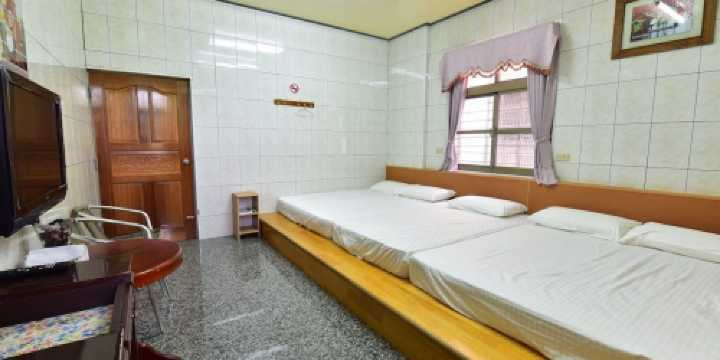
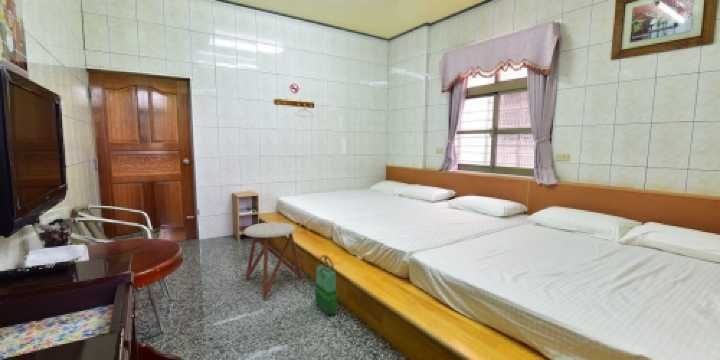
+ stool [243,221,304,300]
+ tote bag [314,254,338,316]
